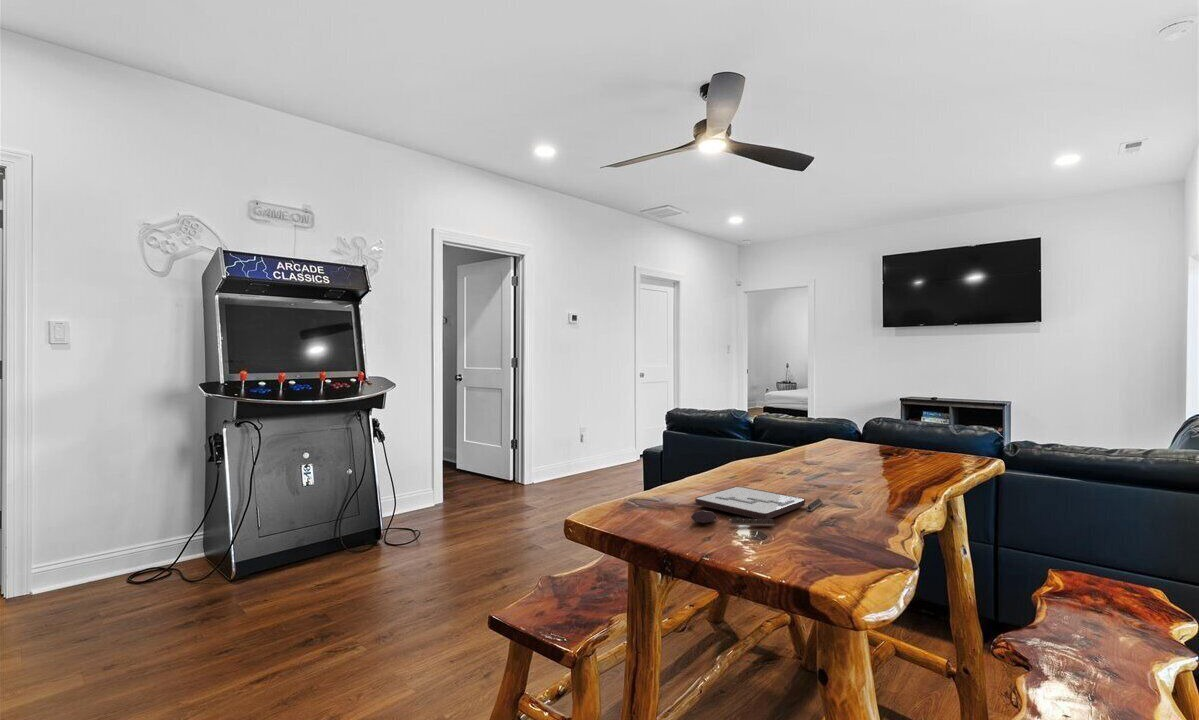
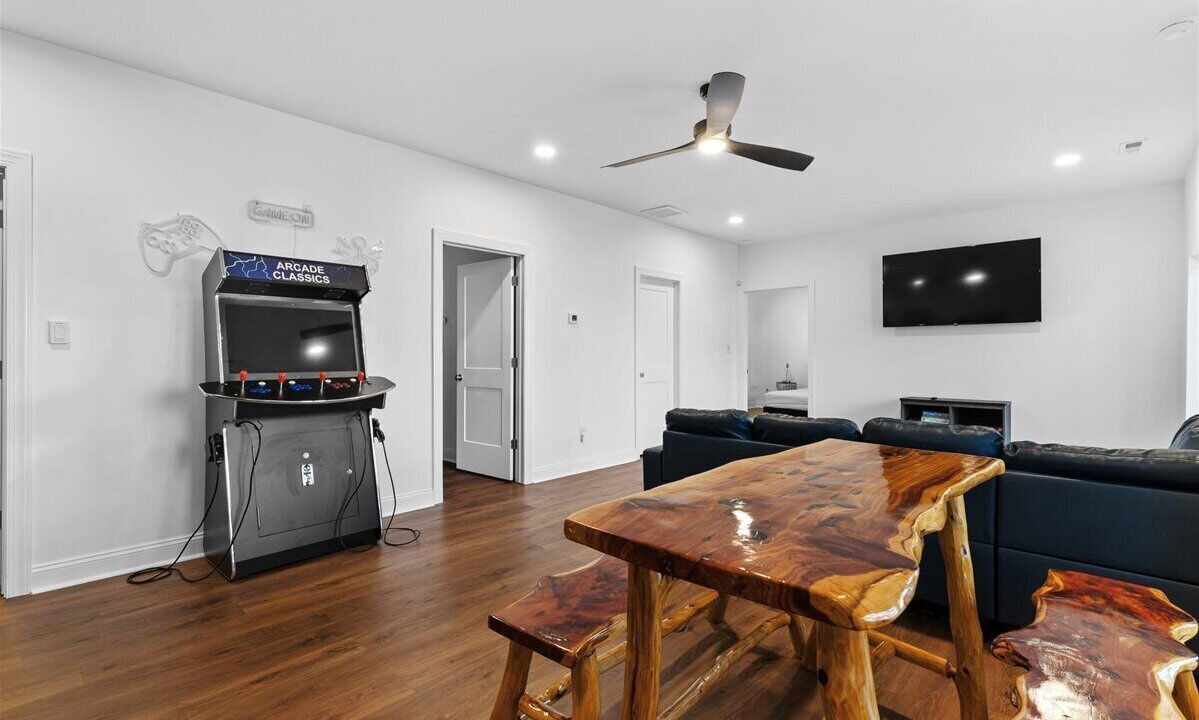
- board game [689,485,824,527]
